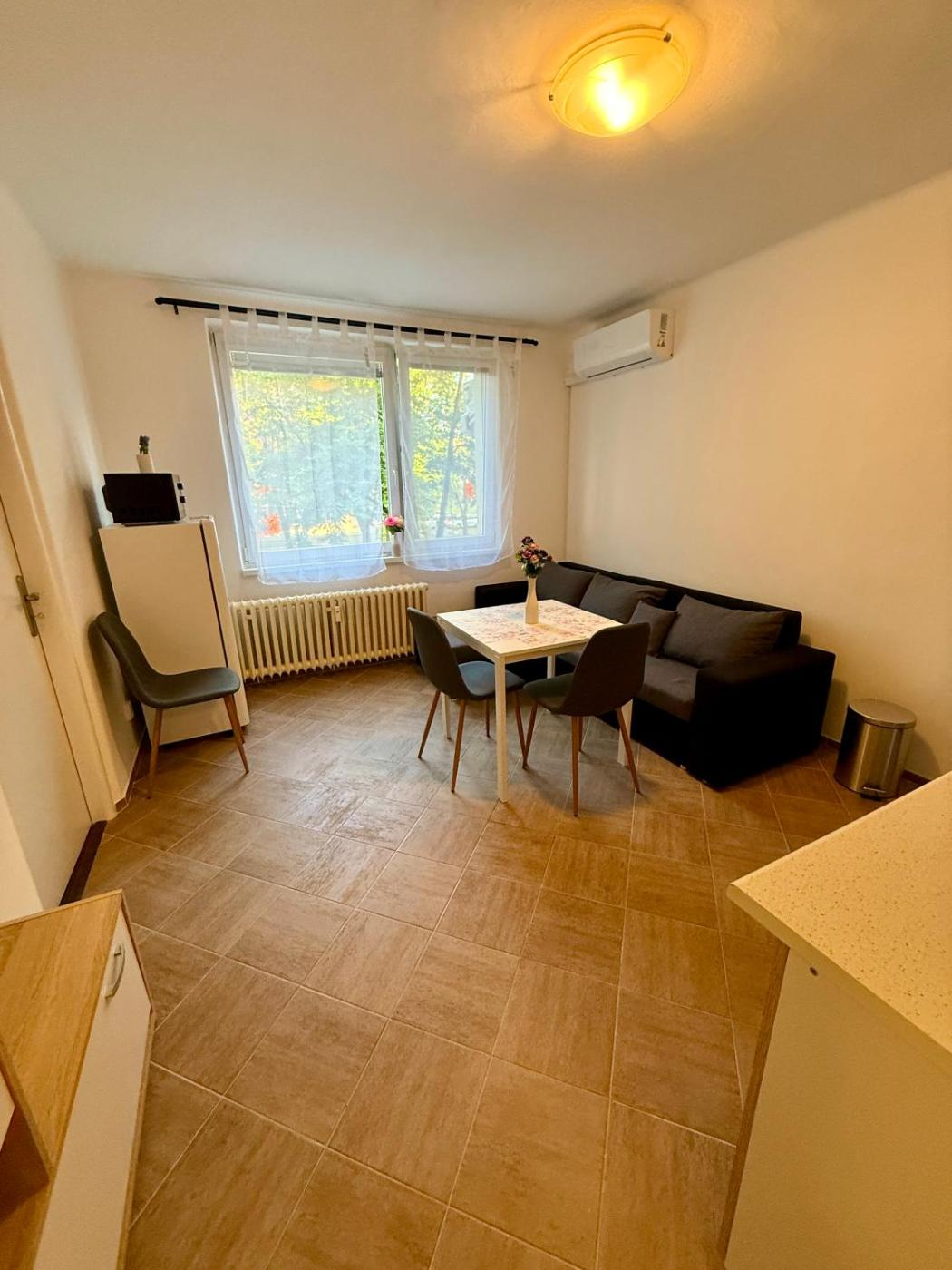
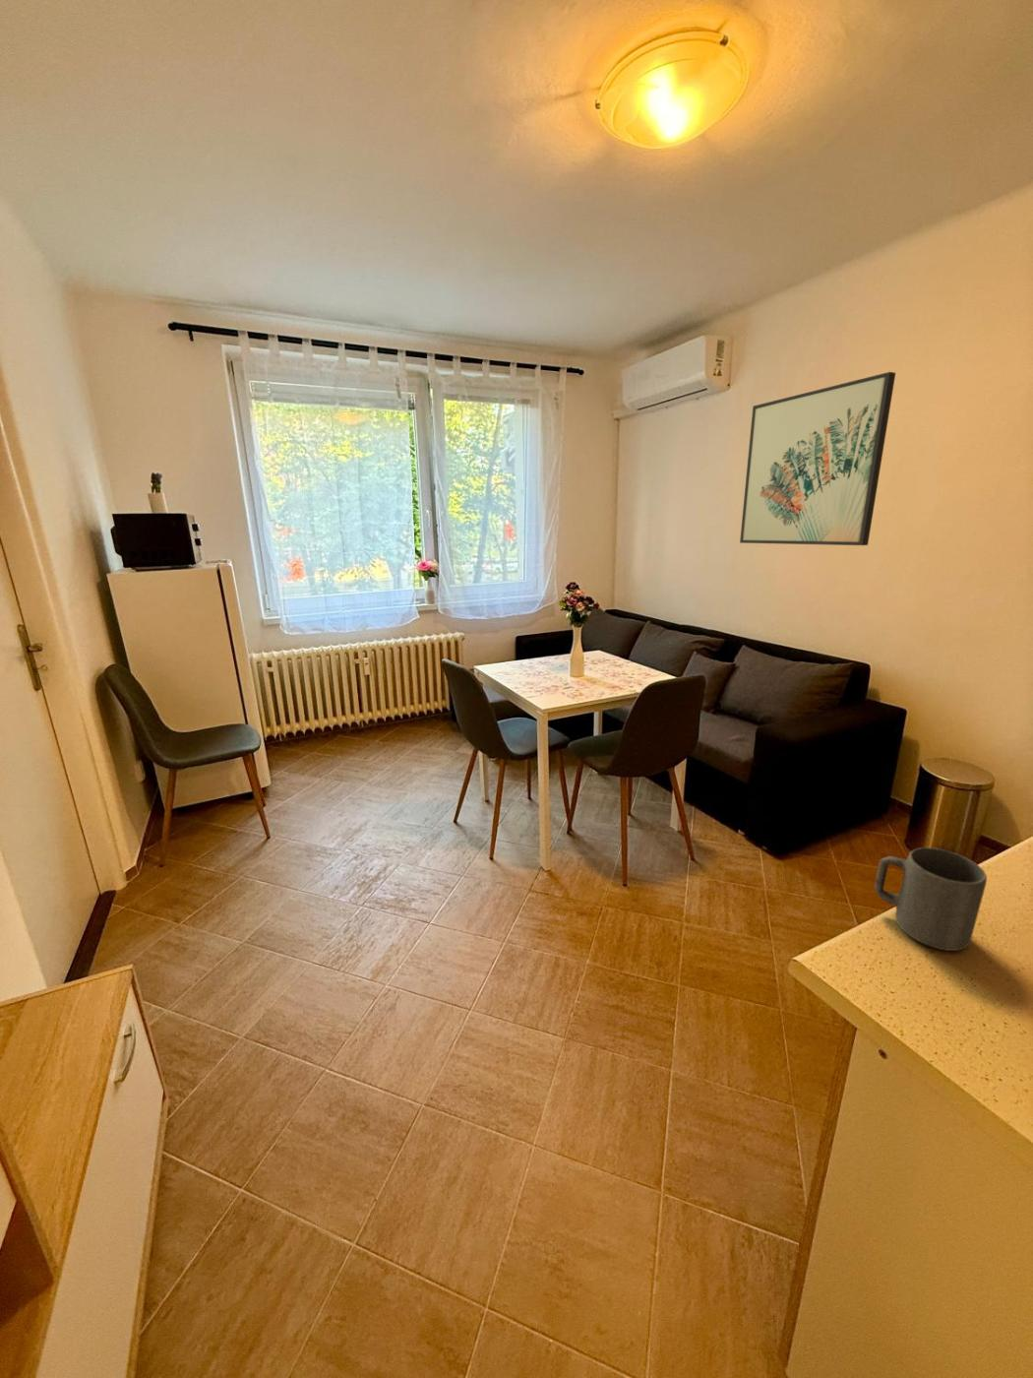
+ wall art [739,371,896,546]
+ mug [873,846,987,952]
